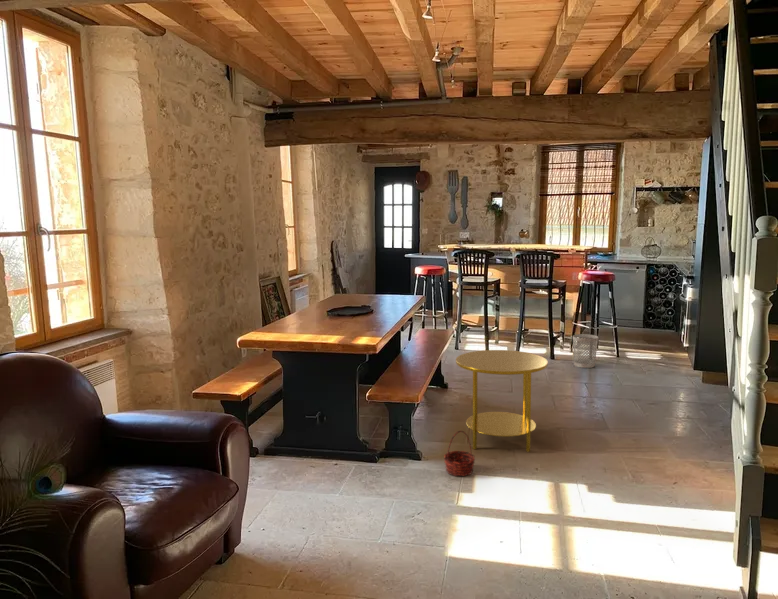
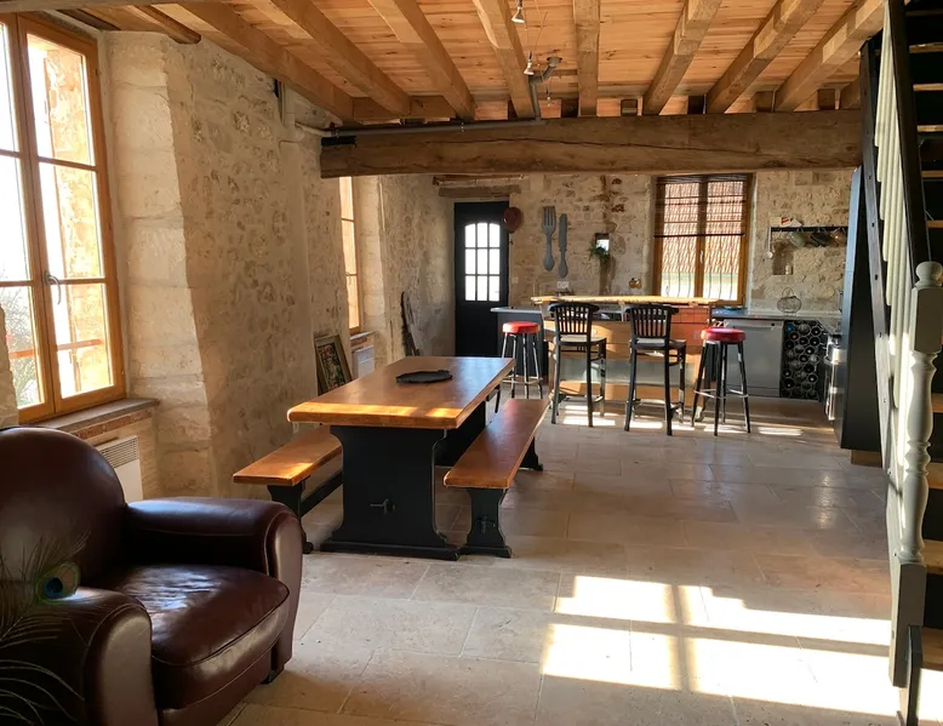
- side table [455,349,549,453]
- wastebasket [572,333,599,369]
- basket [443,430,476,477]
